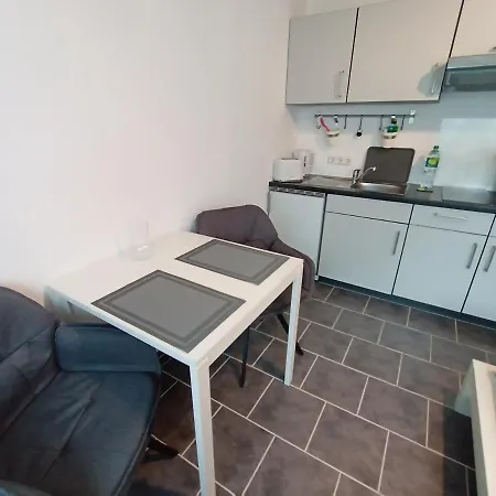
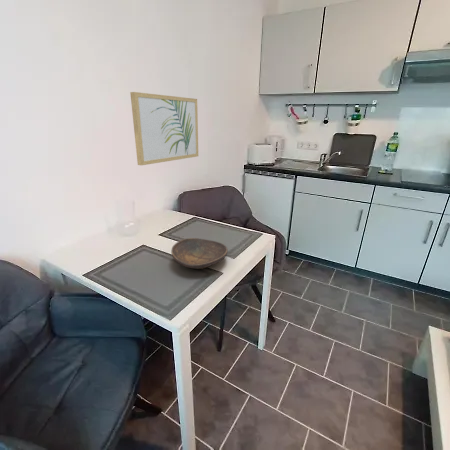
+ wall art [129,91,199,166]
+ decorative bowl [170,237,229,270]
